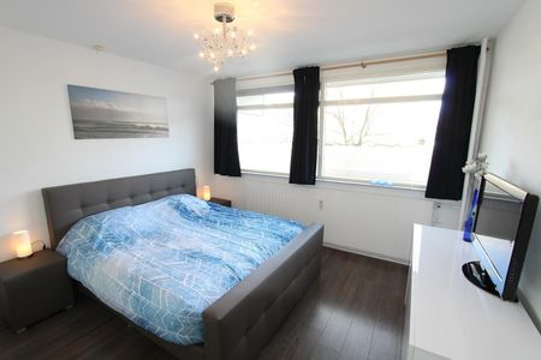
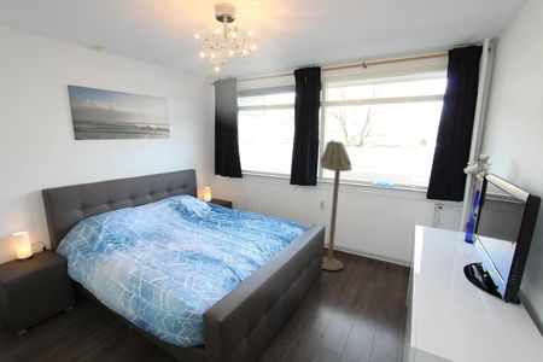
+ floor lamp [320,139,354,272]
